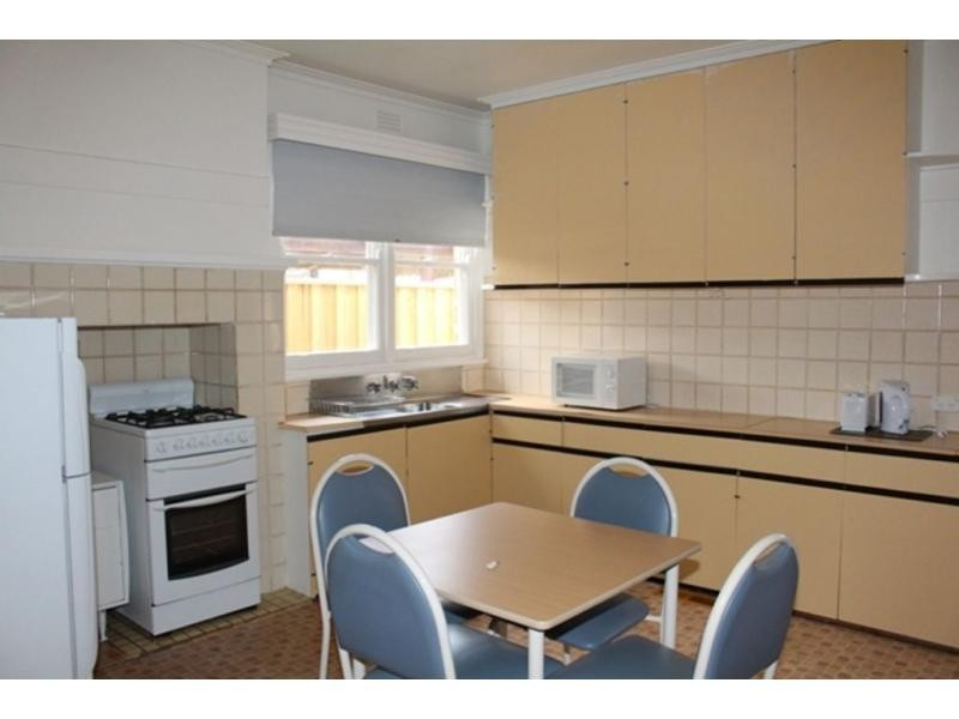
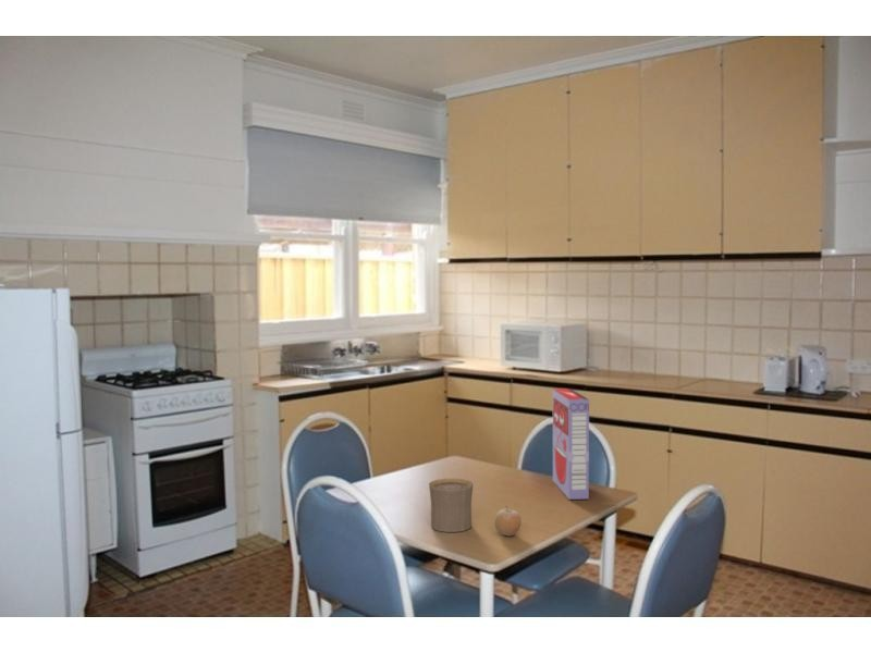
+ cereal box [552,387,590,501]
+ fruit [493,505,523,537]
+ cup [428,478,475,533]
